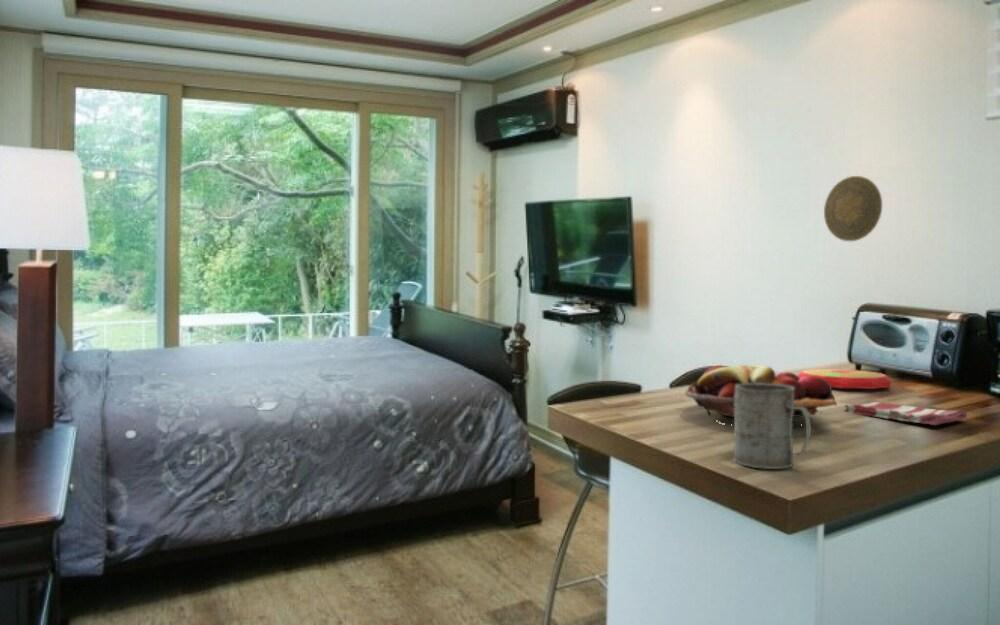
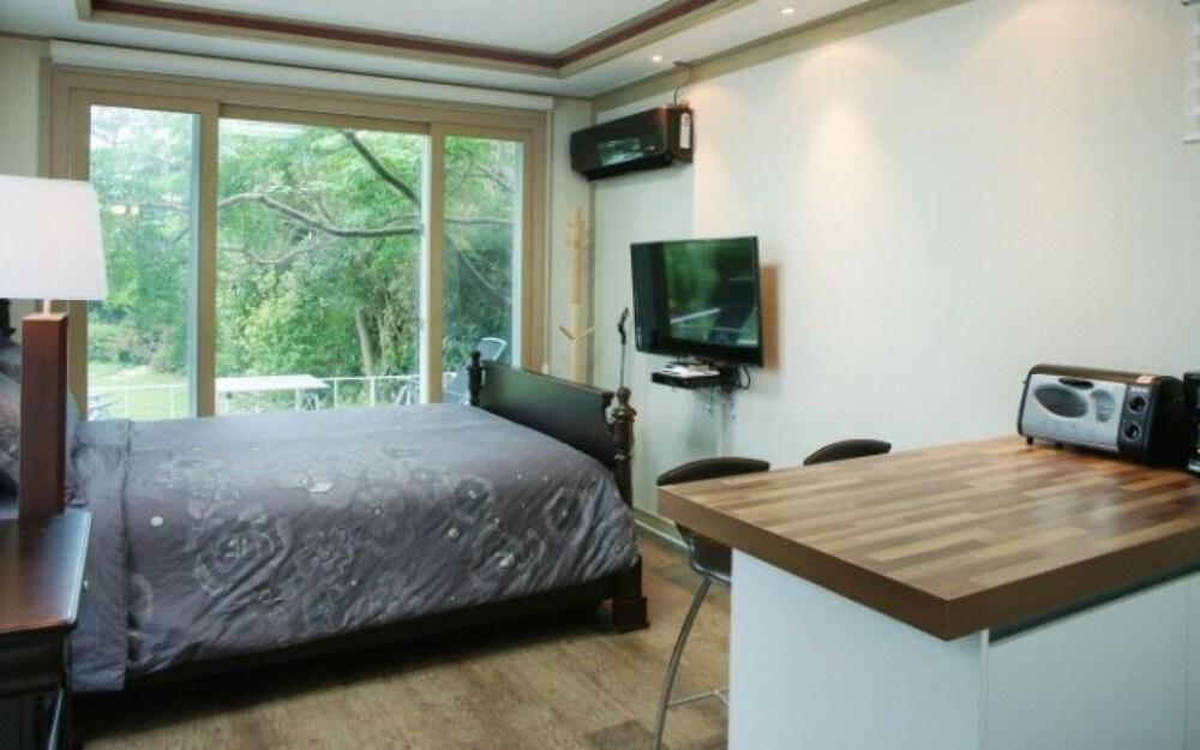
- decorative plate [823,175,883,242]
- mug [733,383,812,470]
- plate [797,368,892,390]
- dish towel [843,401,968,426]
- fruit basket [684,364,838,428]
